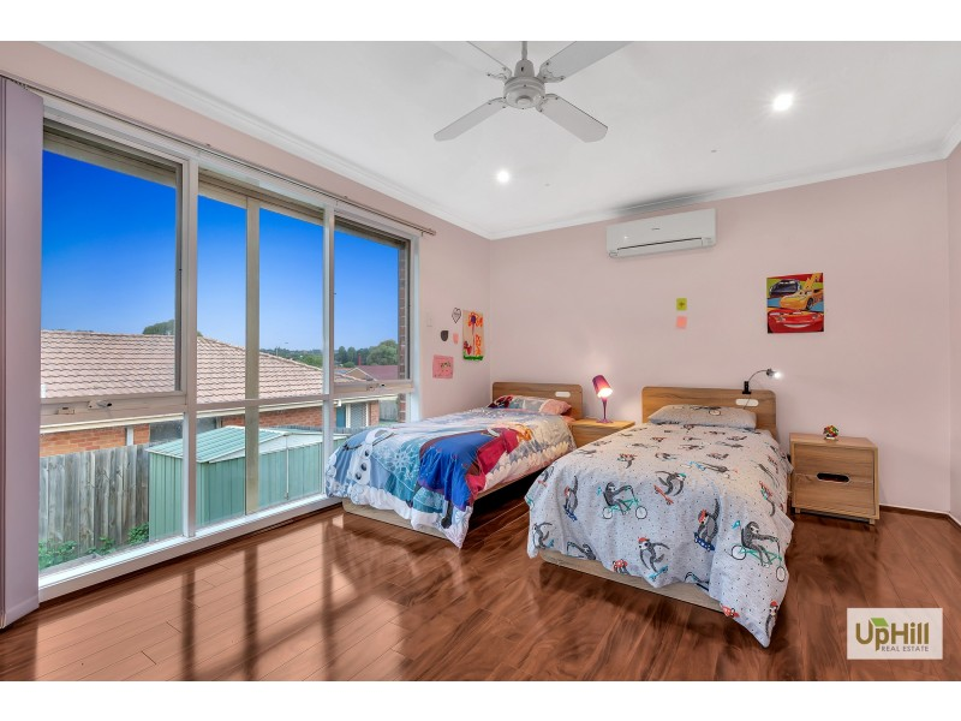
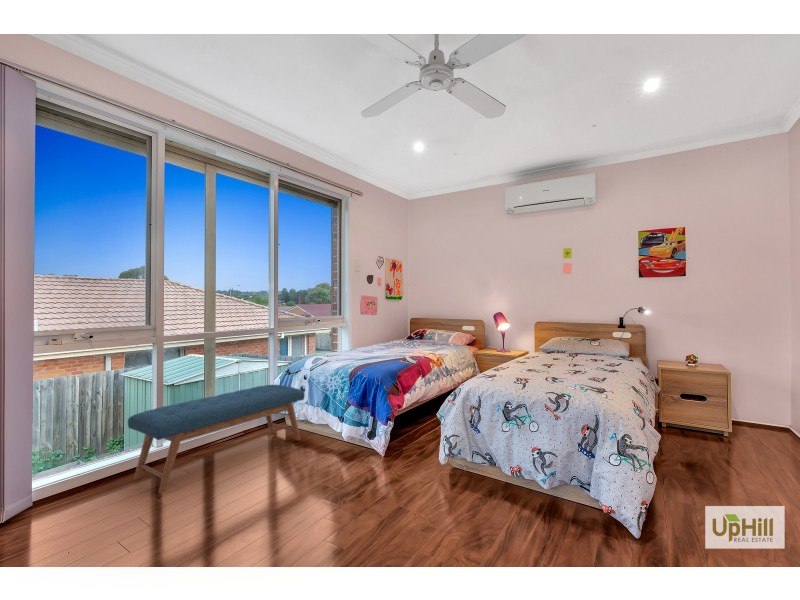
+ bench [127,384,306,494]
